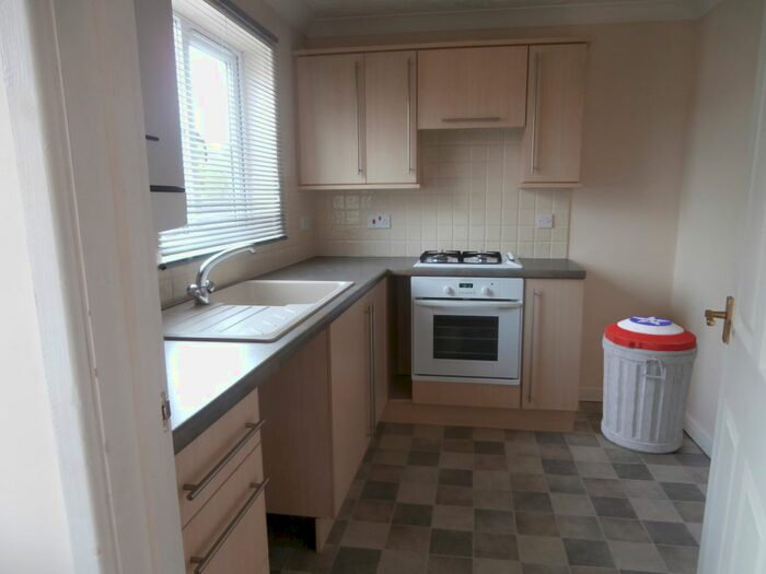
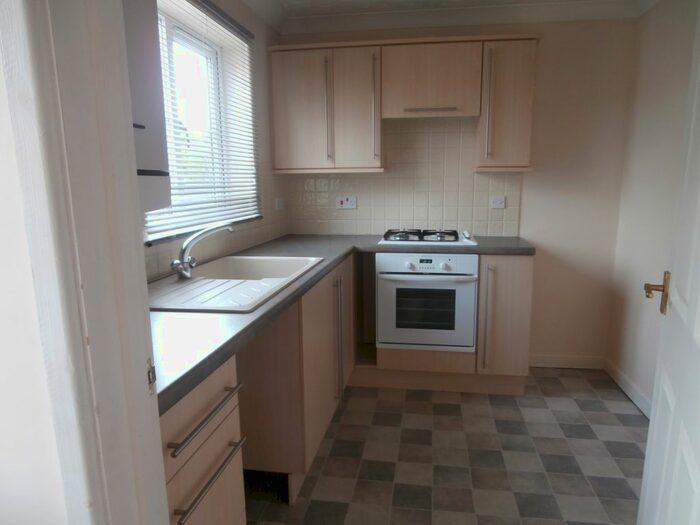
- trash can [600,315,699,455]
